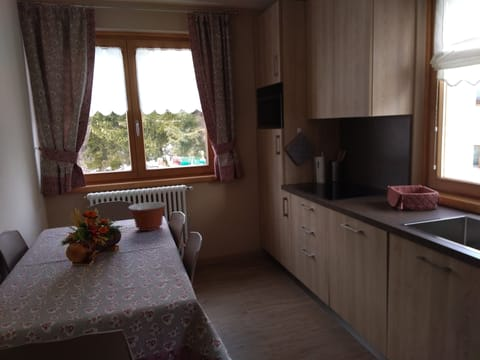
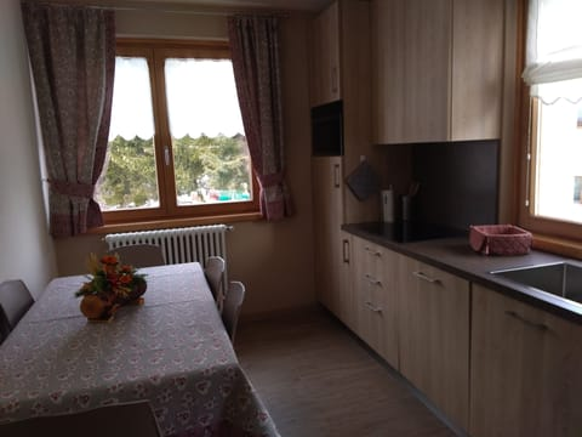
- mixing bowl [127,201,168,232]
